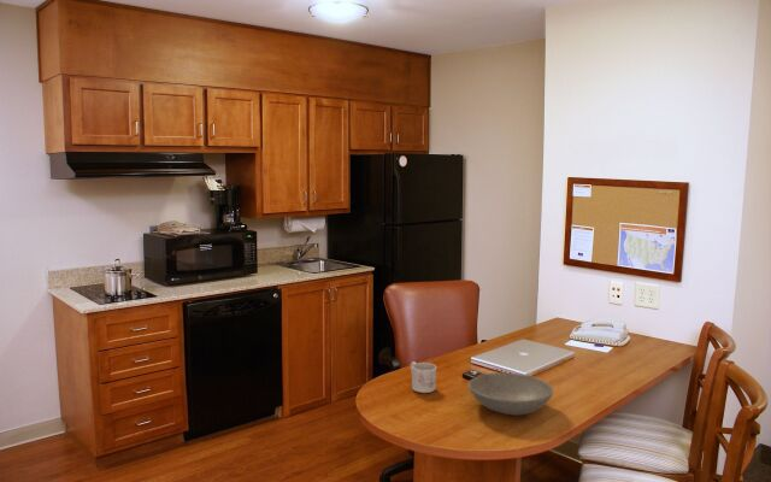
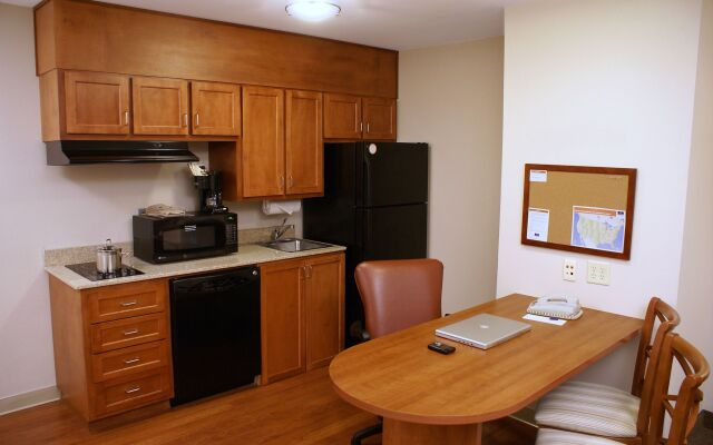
- mug [410,360,437,394]
- bowl [467,371,554,416]
